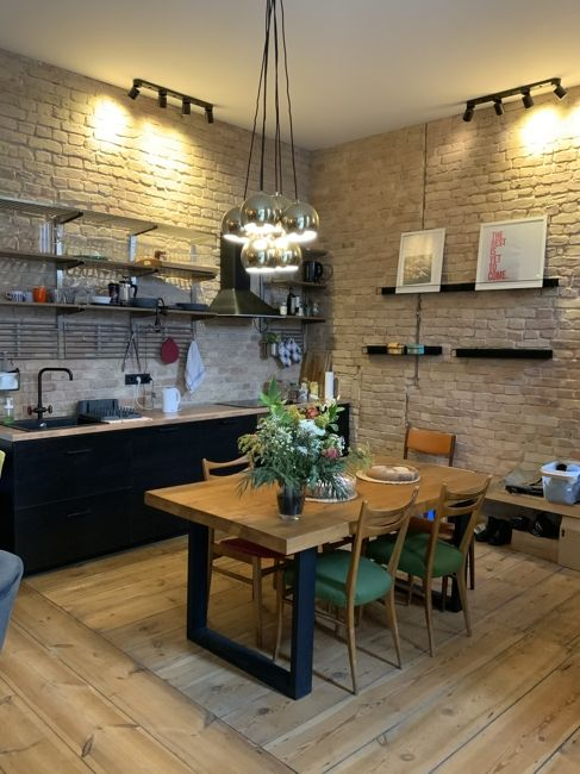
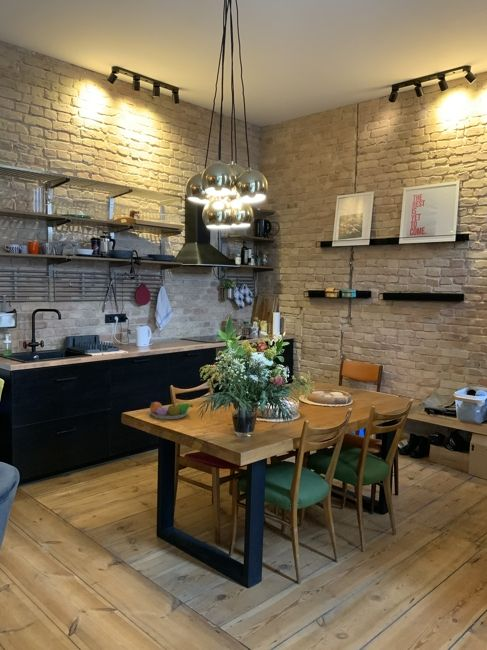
+ fruit bowl [148,401,194,420]
